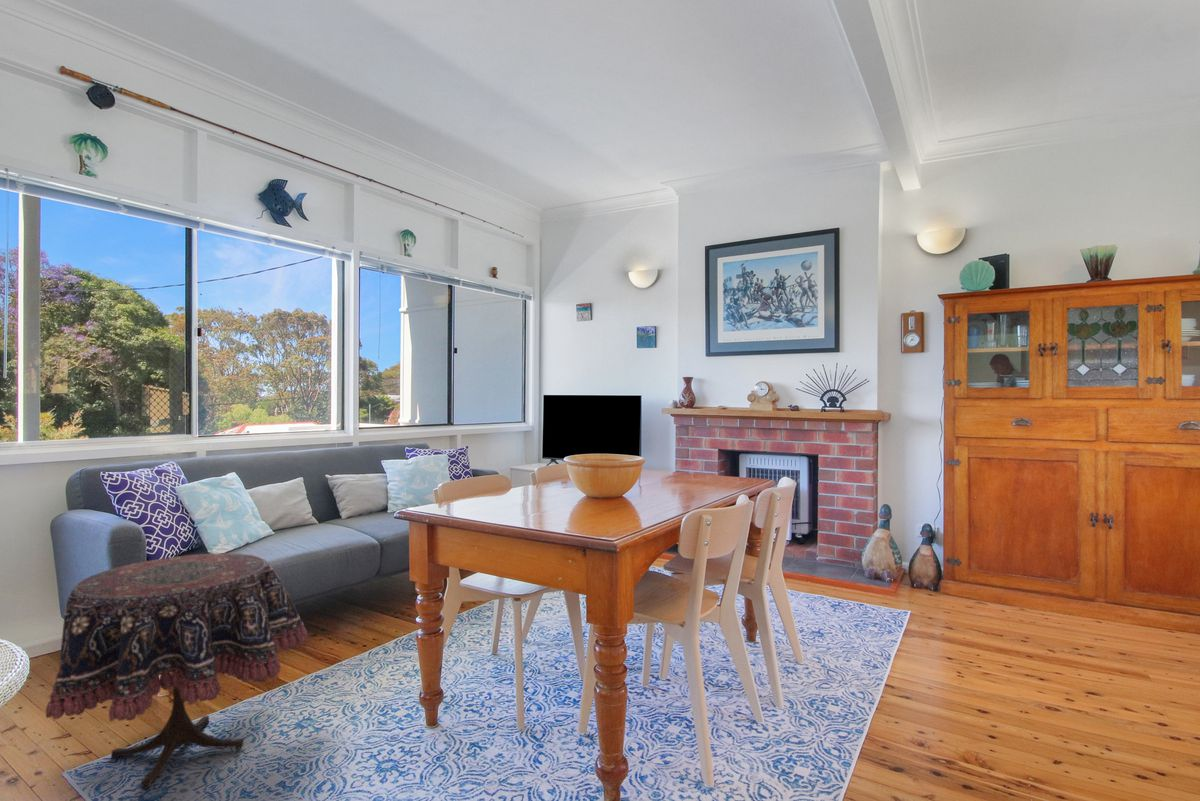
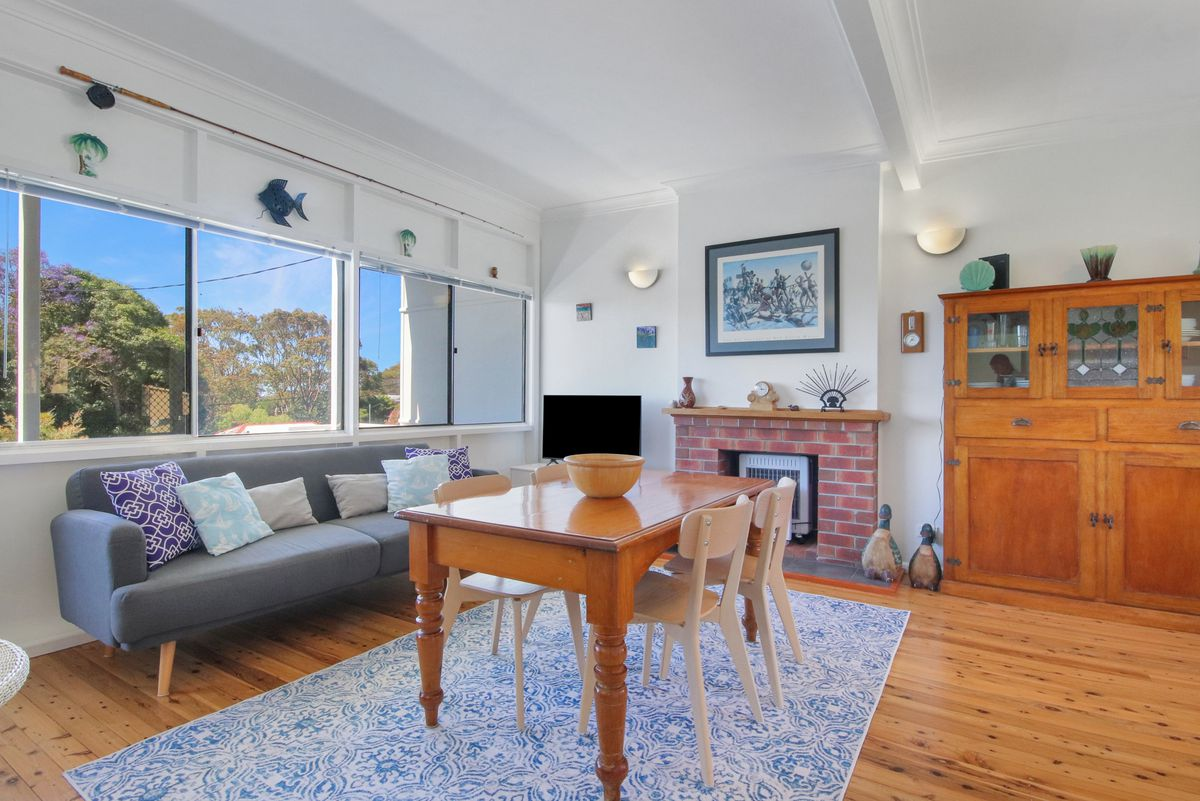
- side table [45,552,308,790]
